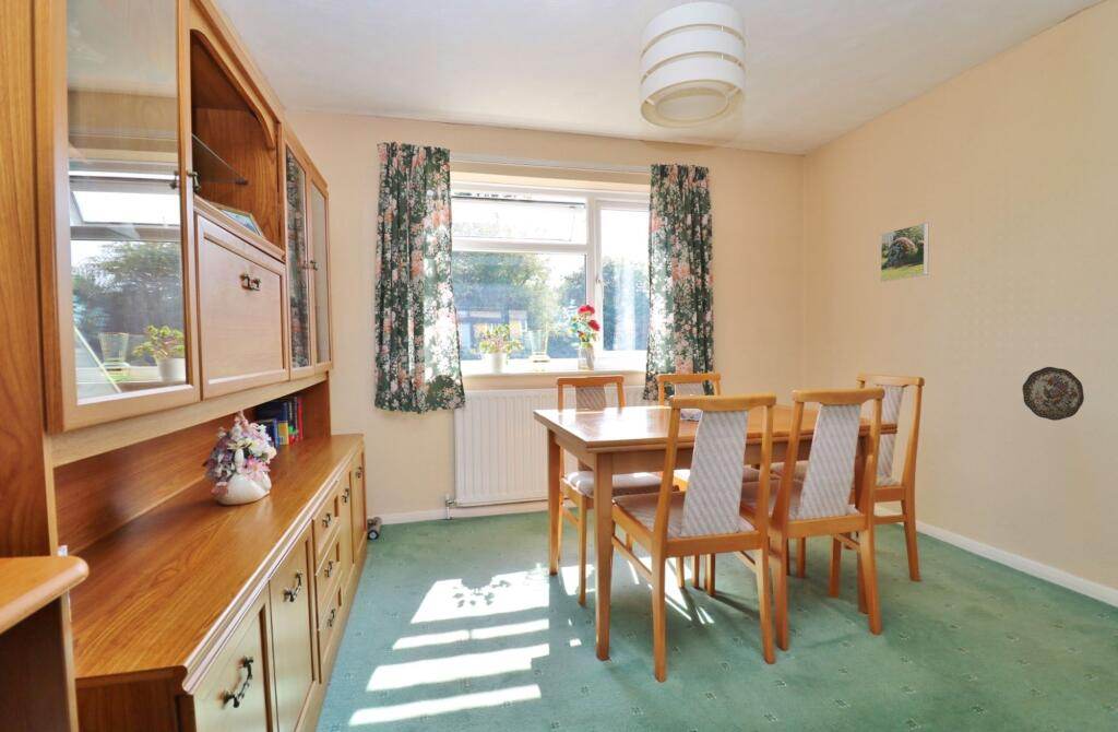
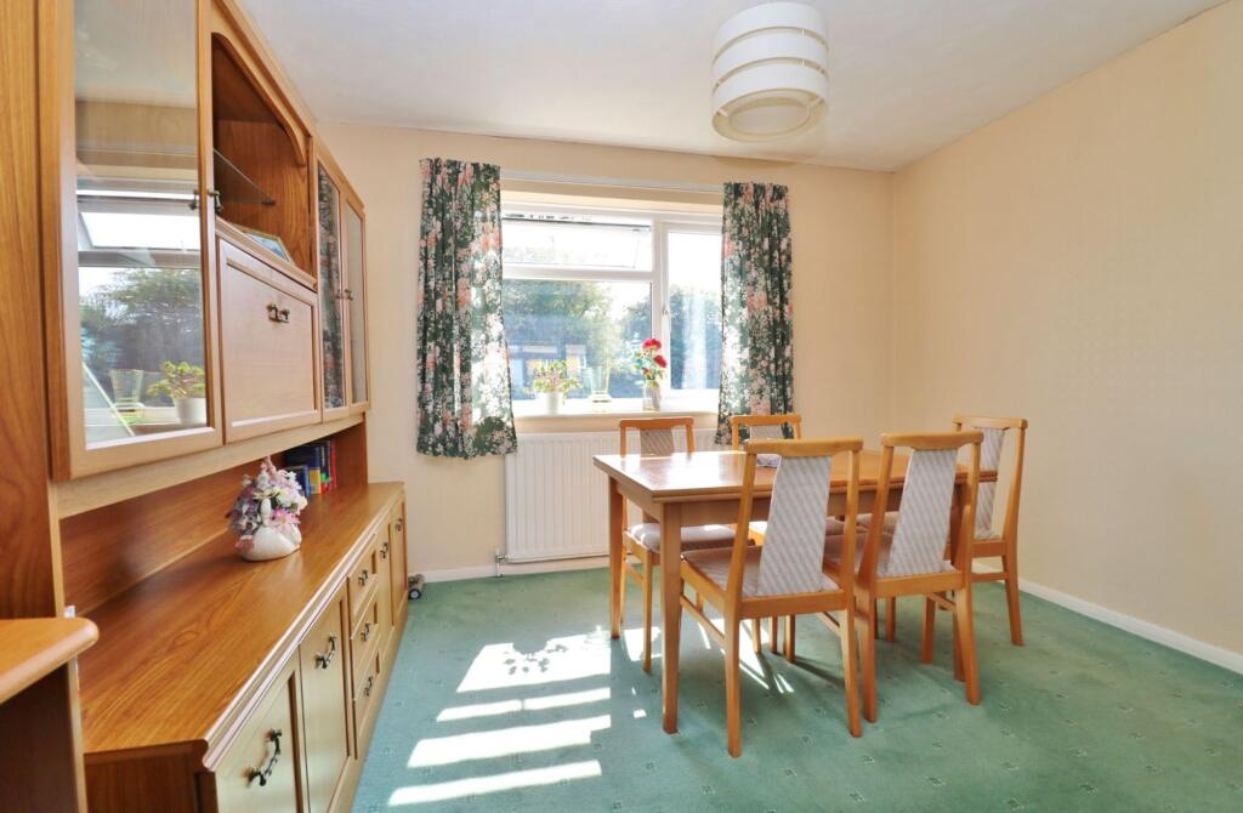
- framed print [880,222,930,283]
- decorative plate [1021,366,1085,422]
